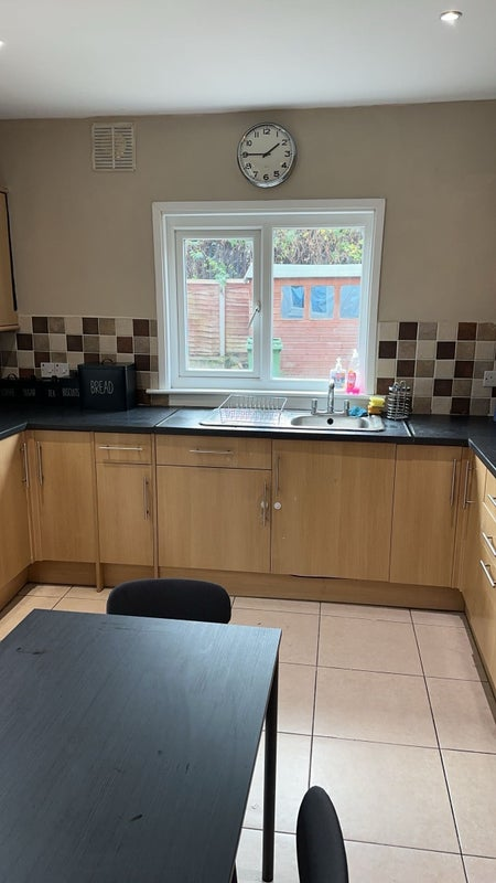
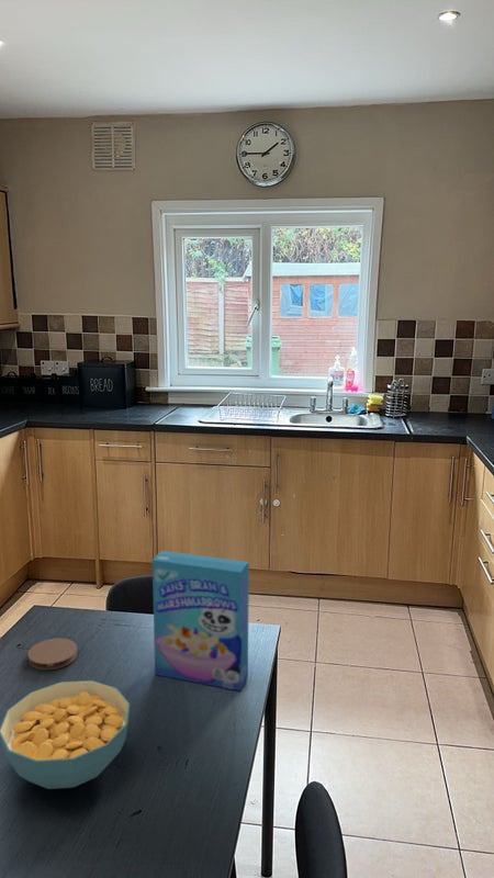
+ cereal box [151,550,250,691]
+ coaster [26,638,79,671]
+ cereal bowl [0,679,131,790]
